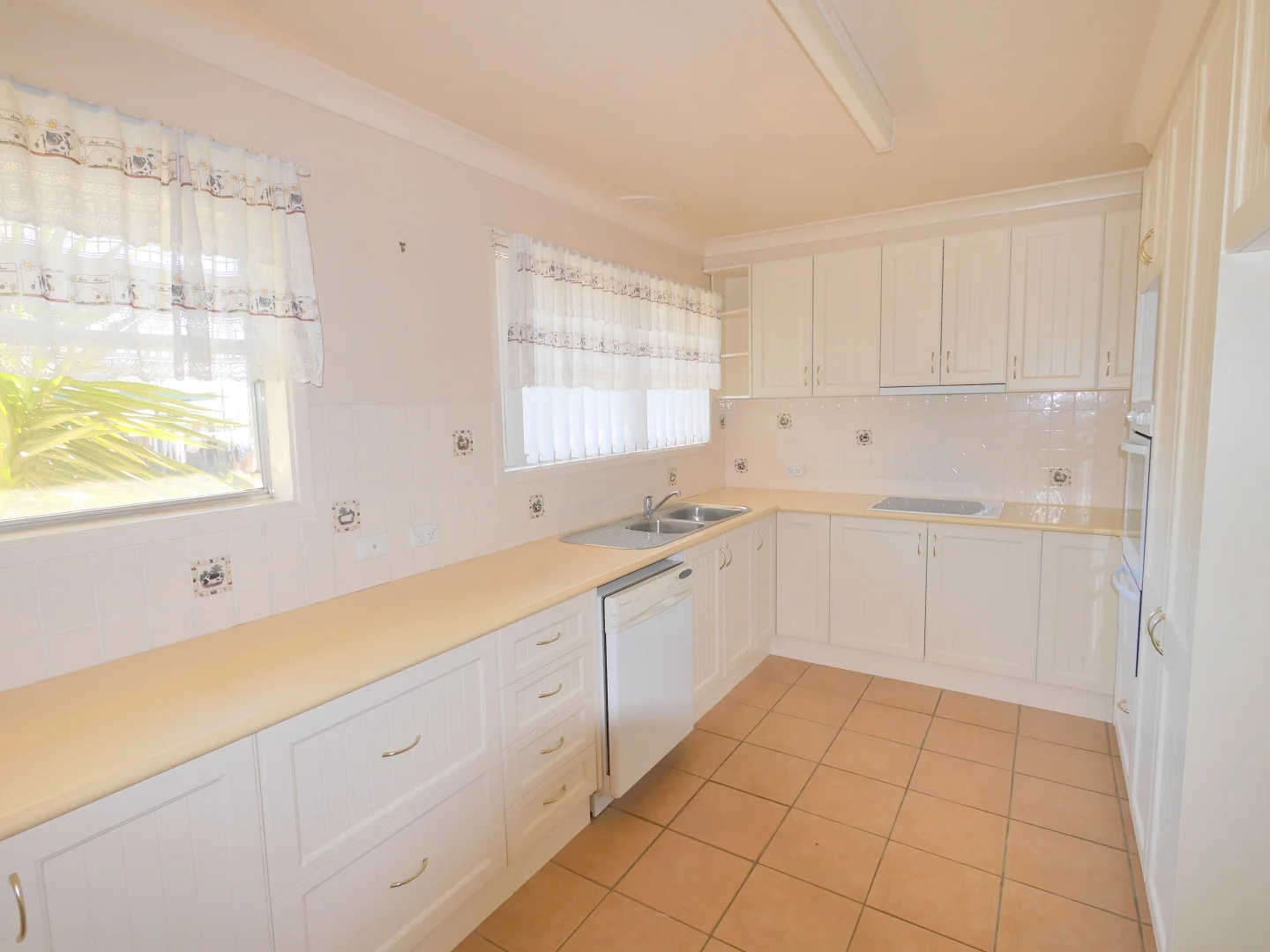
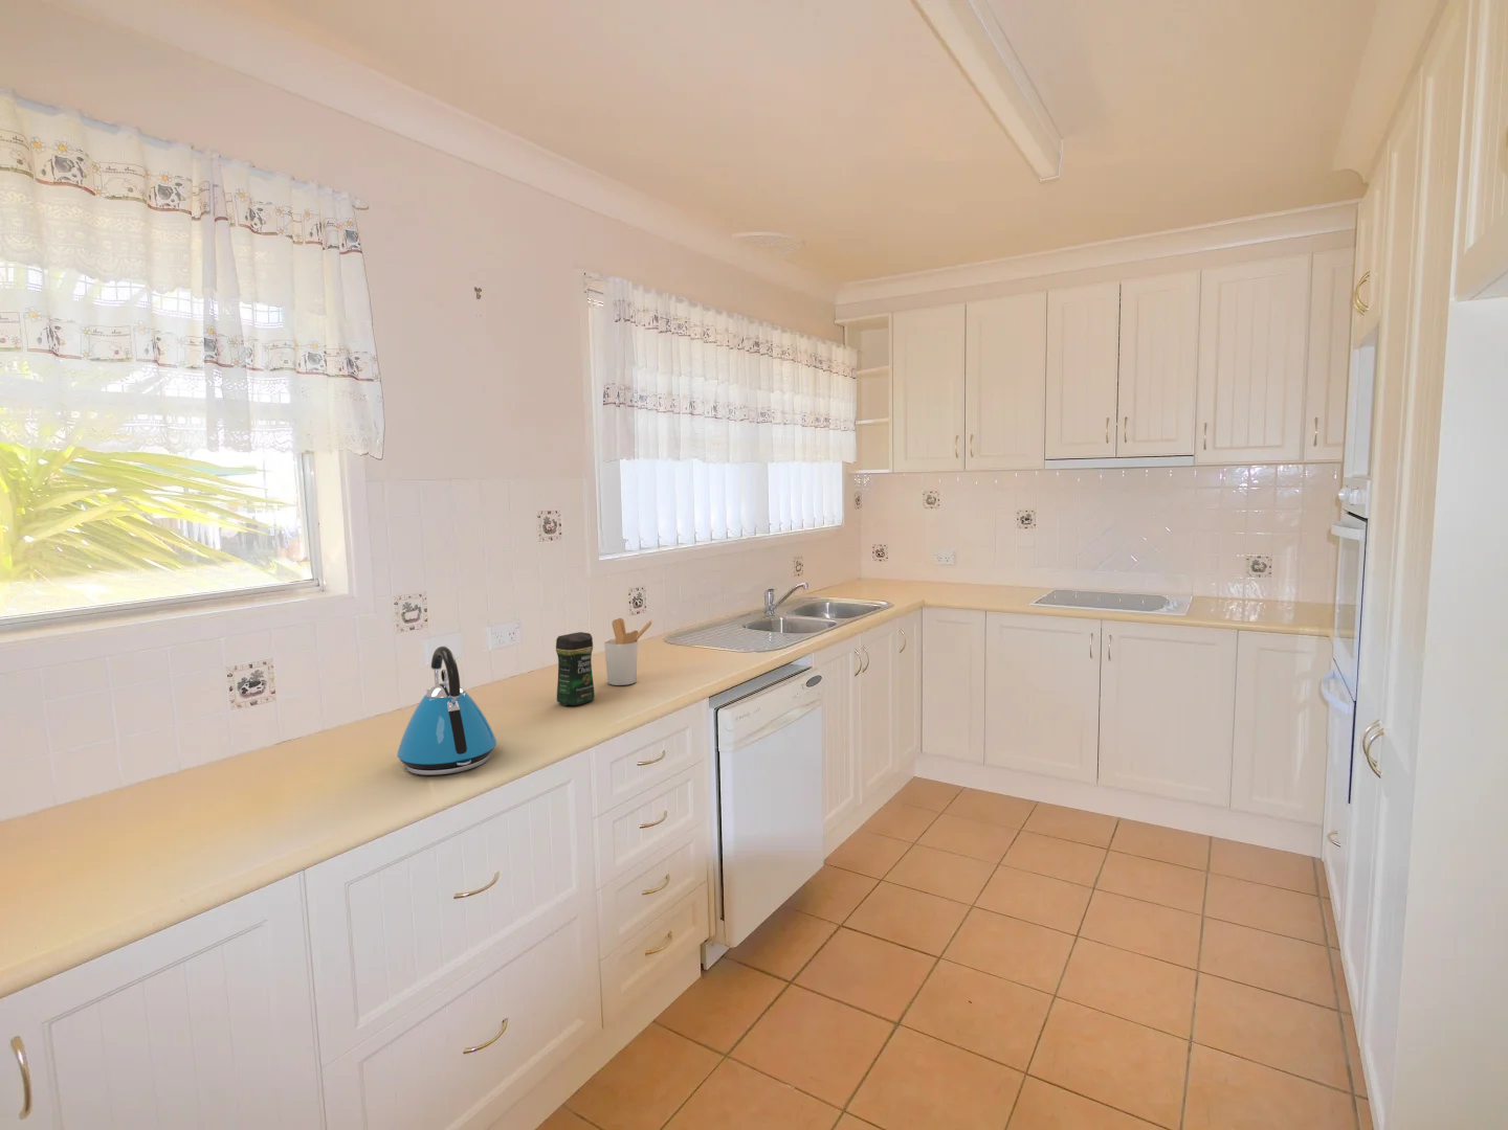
+ utensil holder [603,617,653,686]
+ kettle [395,646,498,776]
+ coffee jar [555,631,596,706]
